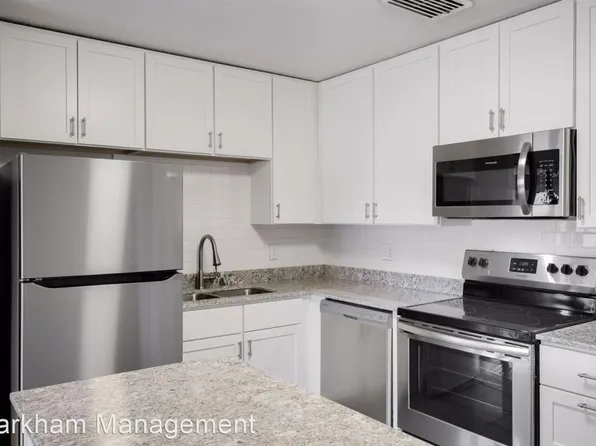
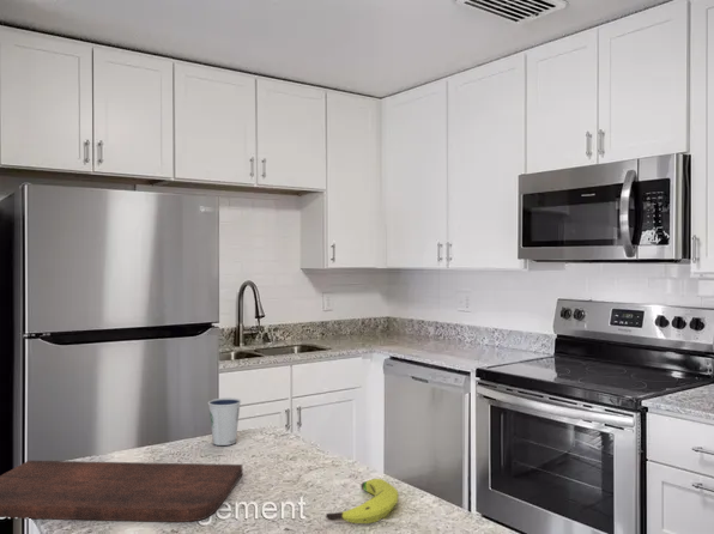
+ cutting board [0,460,243,523]
+ banana [325,478,400,524]
+ dixie cup [207,396,242,447]
